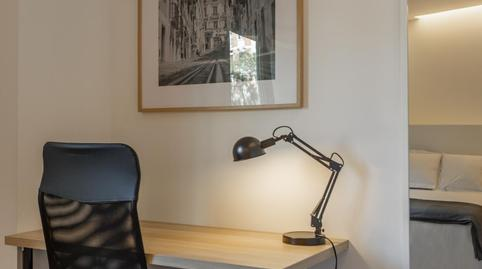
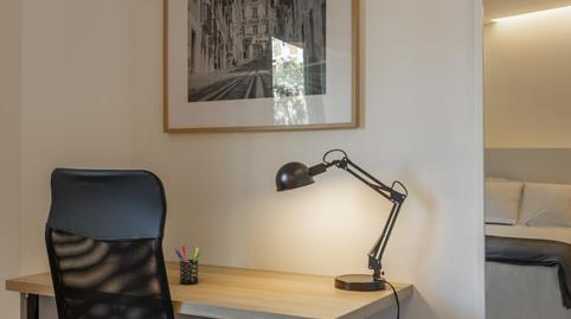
+ pen holder [174,244,201,286]
